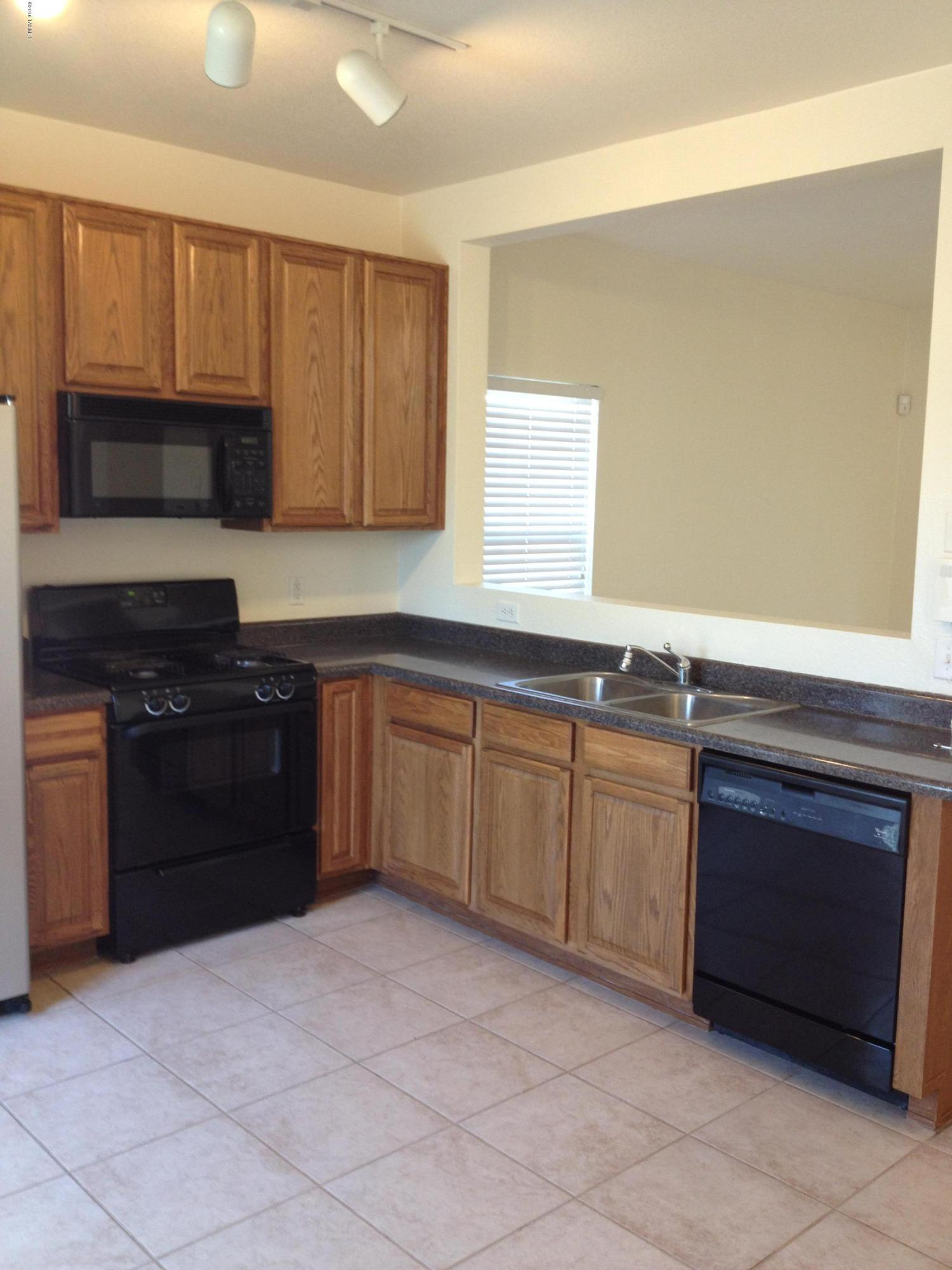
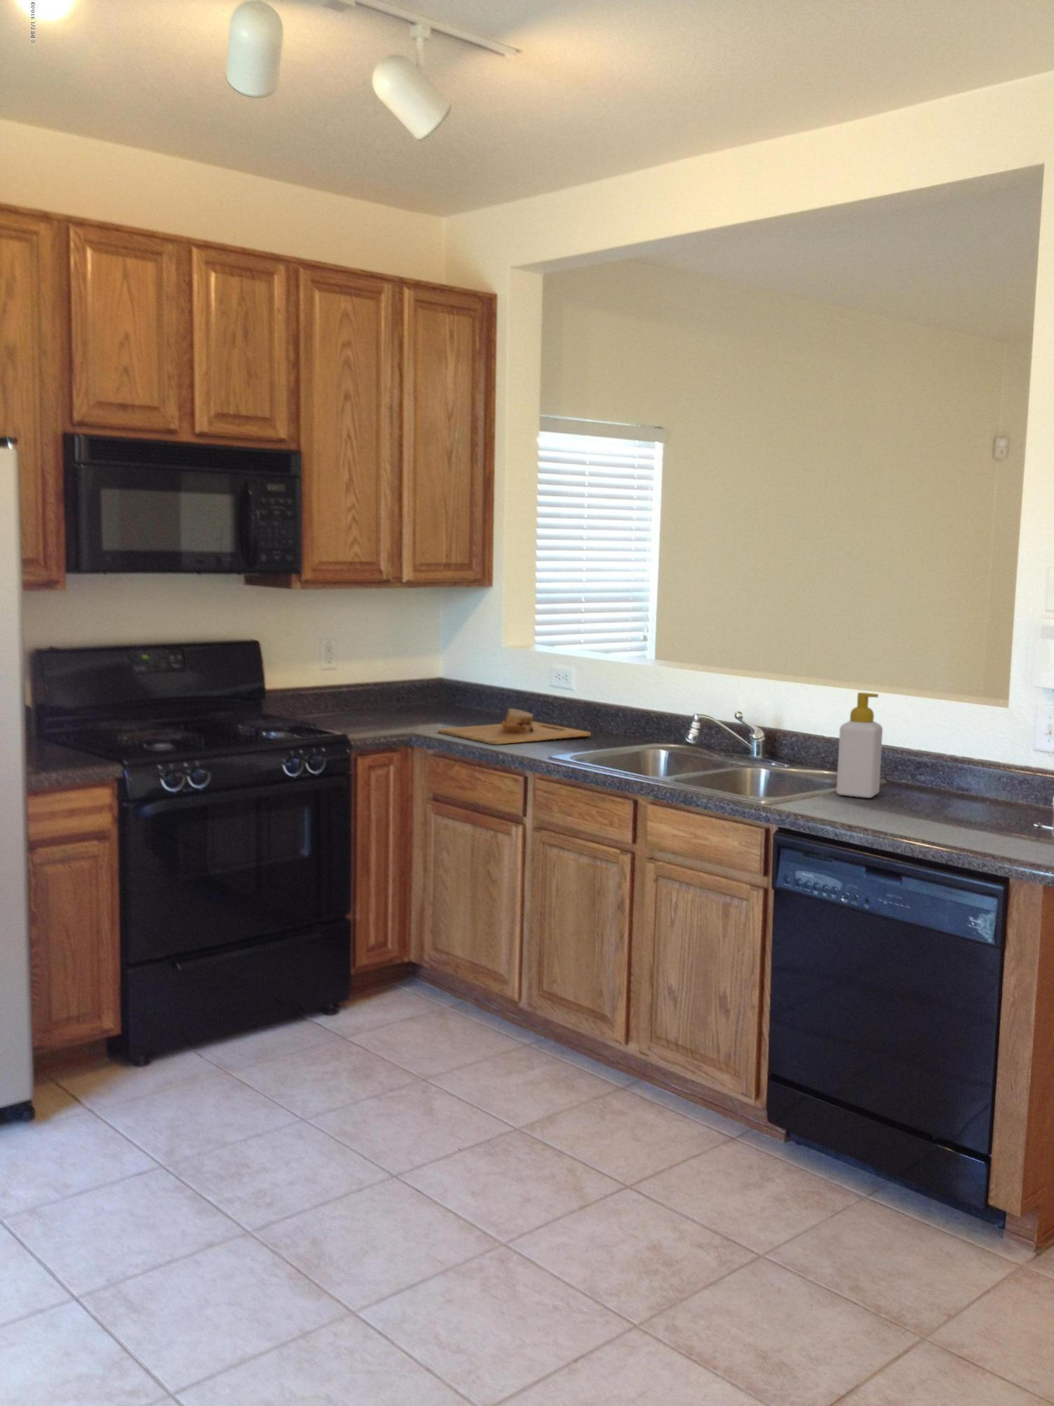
+ cutting board [437,707,591,745]
+ soap bottle [836,692,884,798]
